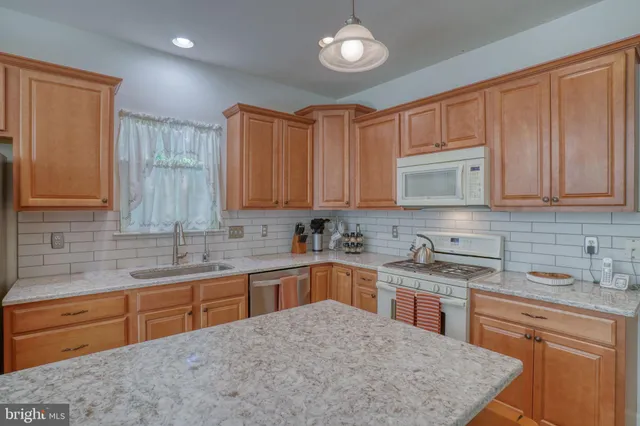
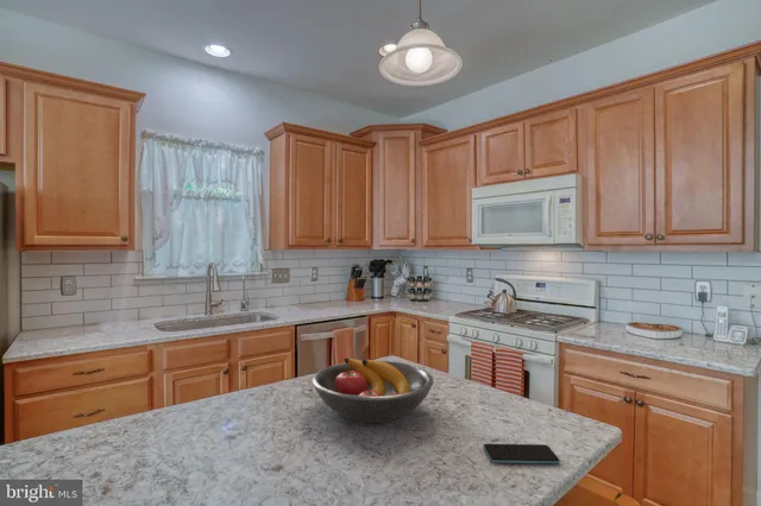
+ fruit bowl [310,356,435,423]
+ smartphone [483,443,560,464]
